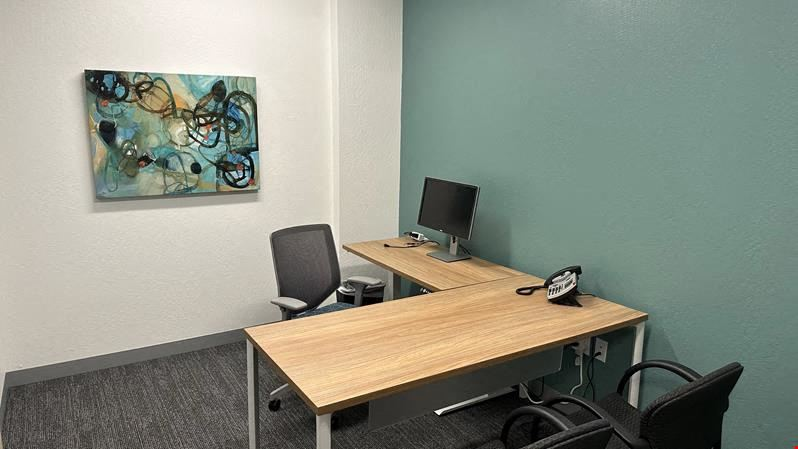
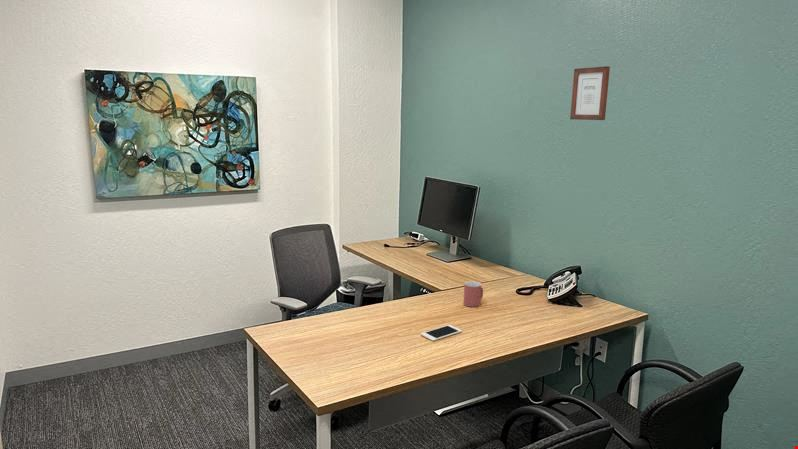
+ mug [463,280,484,308]
+ cell phone [420,324,463,342]
+ picture frame [569,65,611,121]
